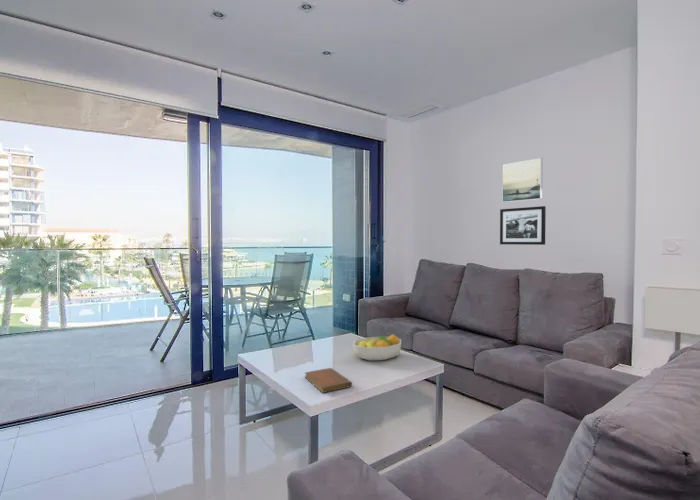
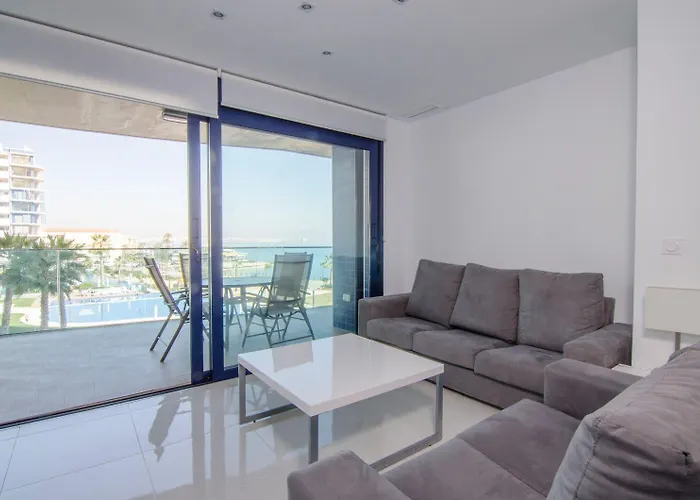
- picture frame [499,205,547,246]
- fruit bowl [352,333,402,362]
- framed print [501,157,544,203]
- notebook [304,367,353,394]
